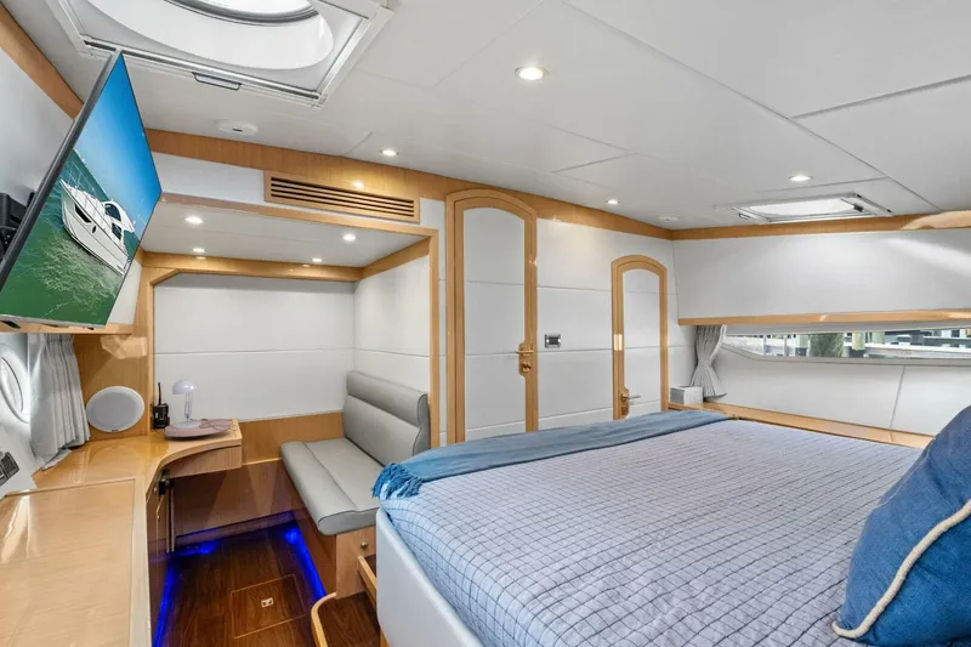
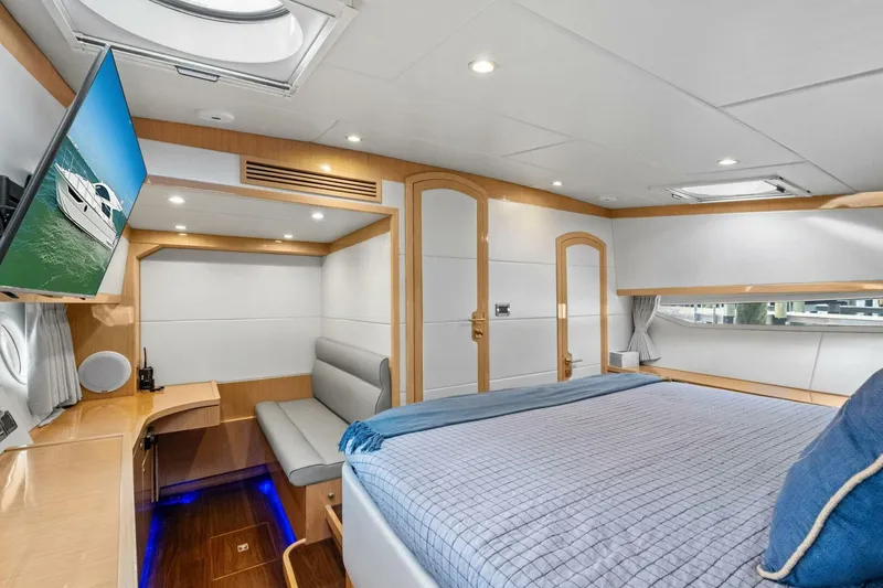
- desk lamp [164,378,238,438]
